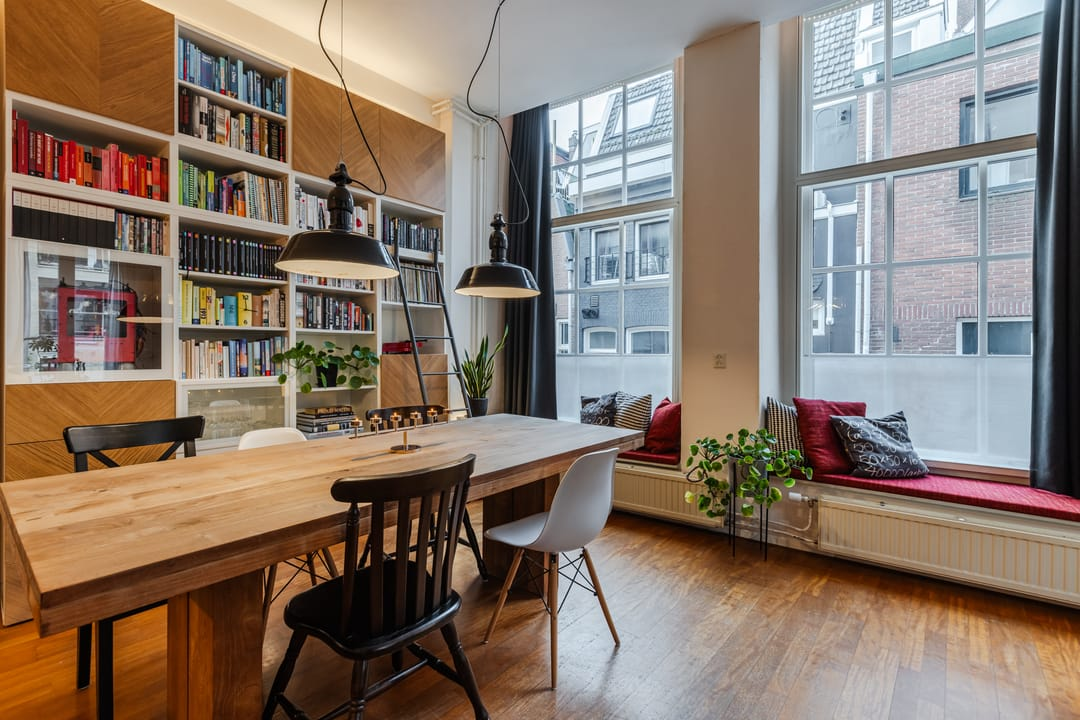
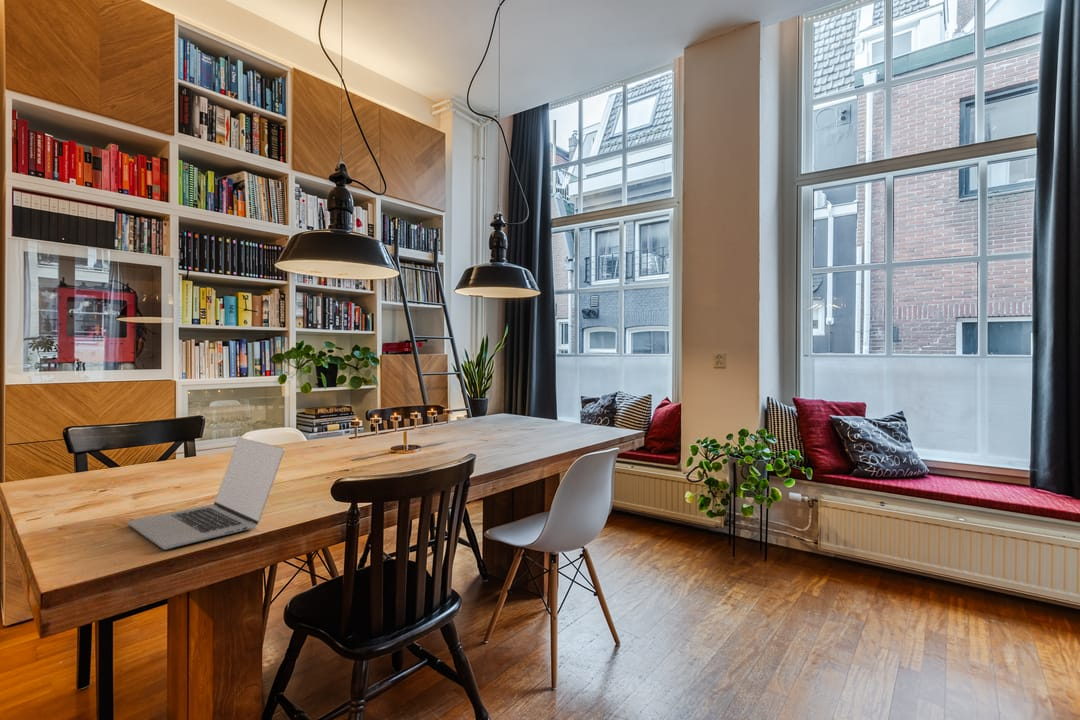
+ laptop [126,437,286,551]
